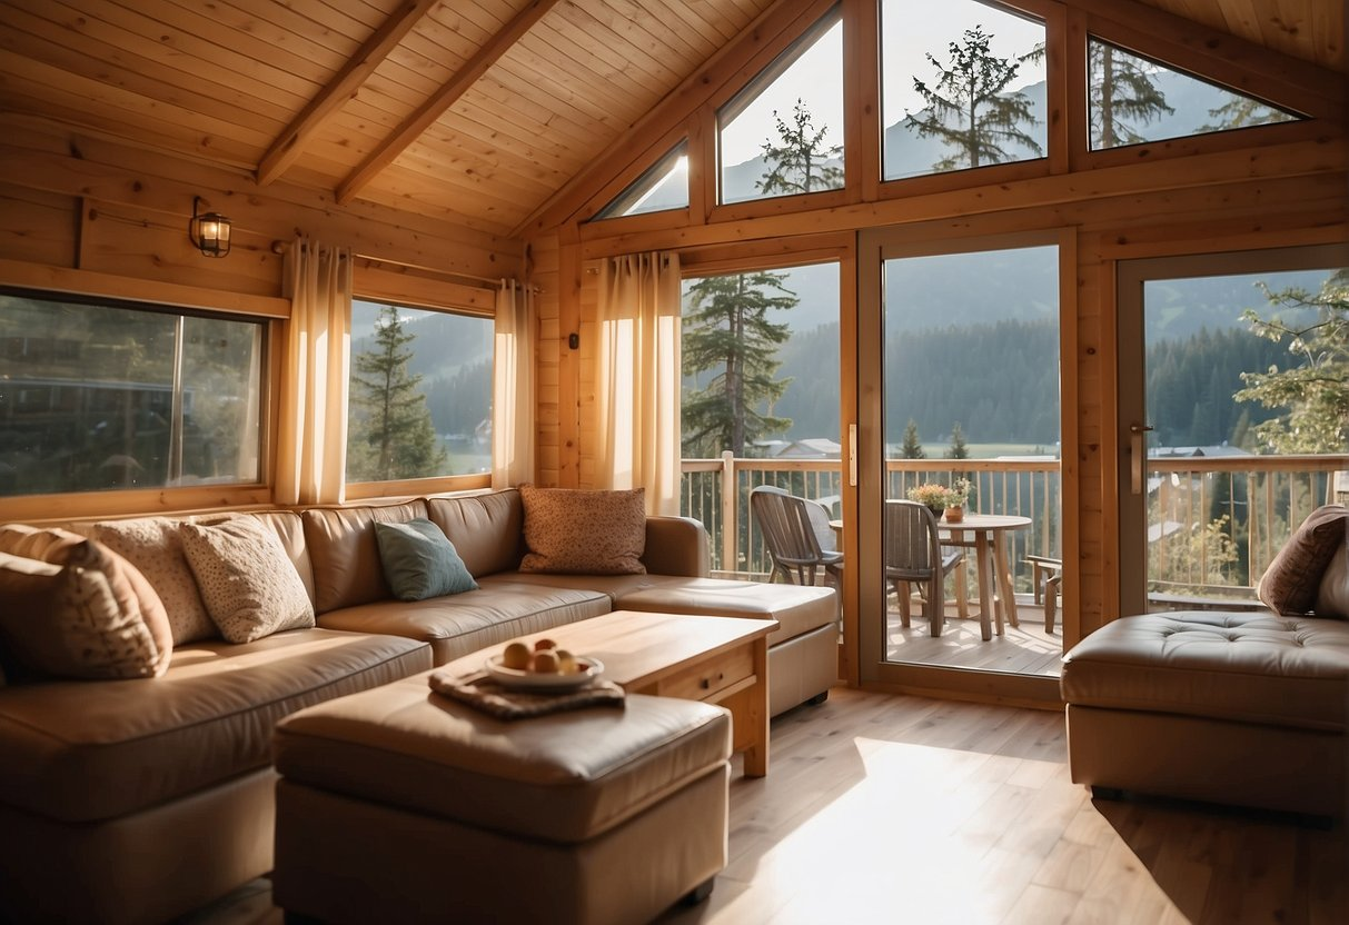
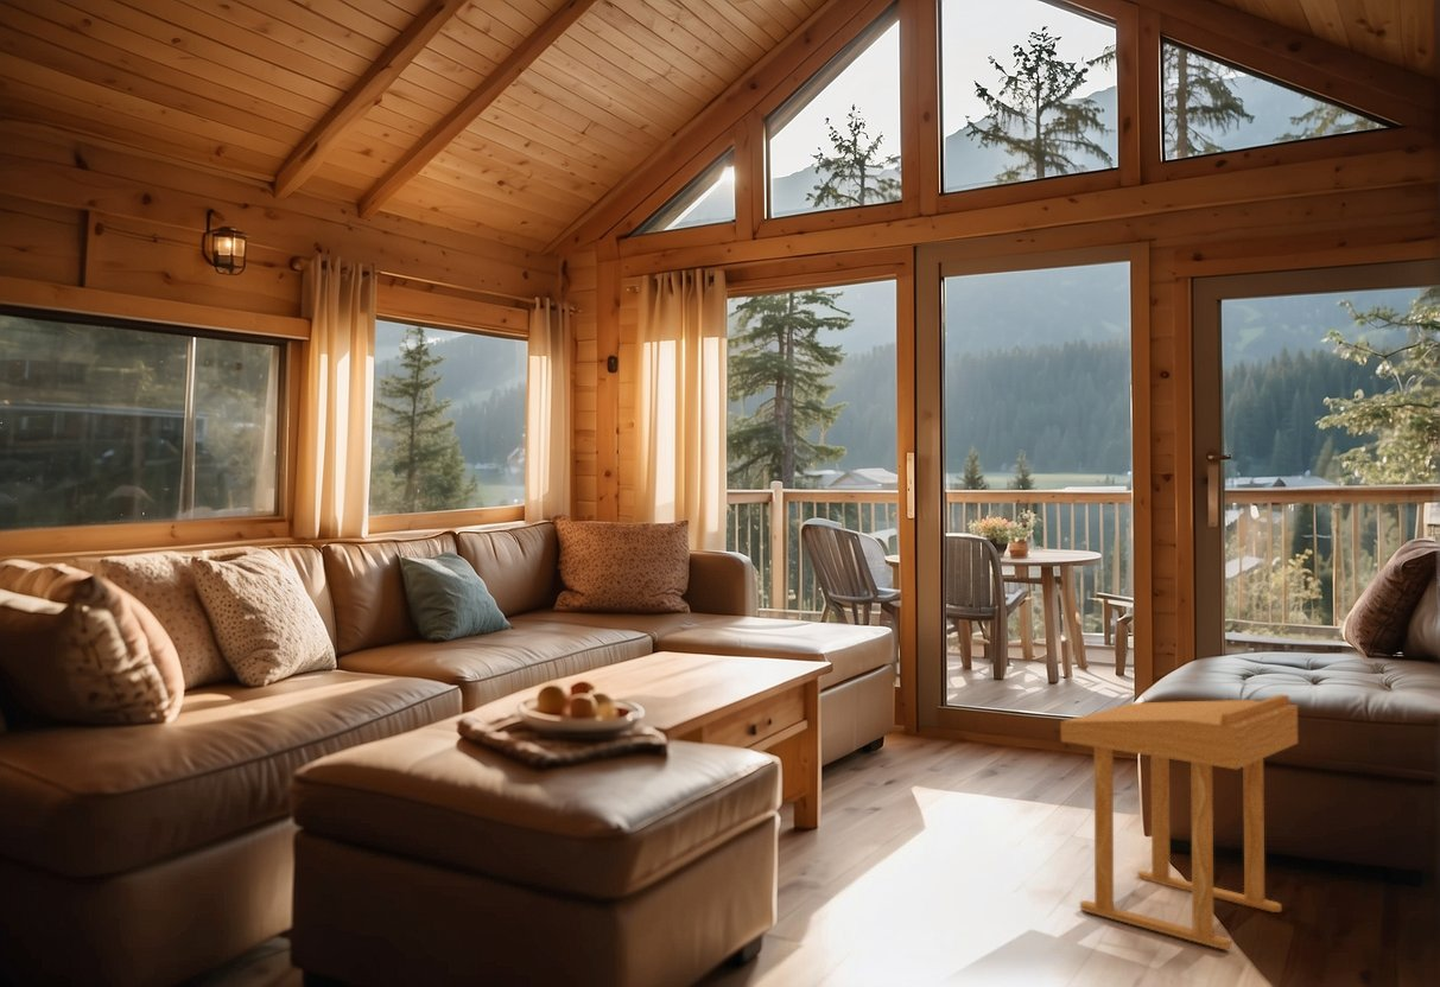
+ side table [1060,693,1300,950]
